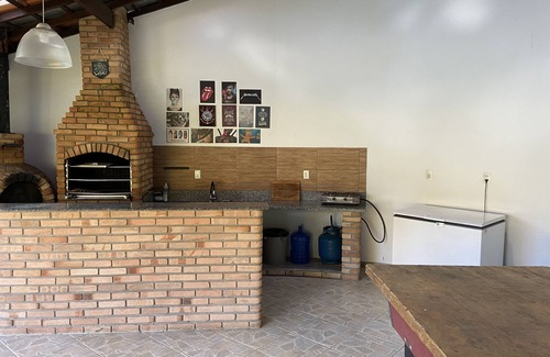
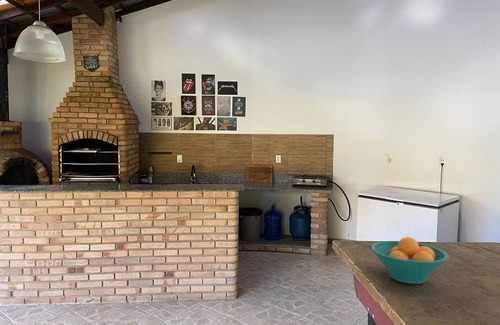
+ fruit bowl [370,236,450,285]
